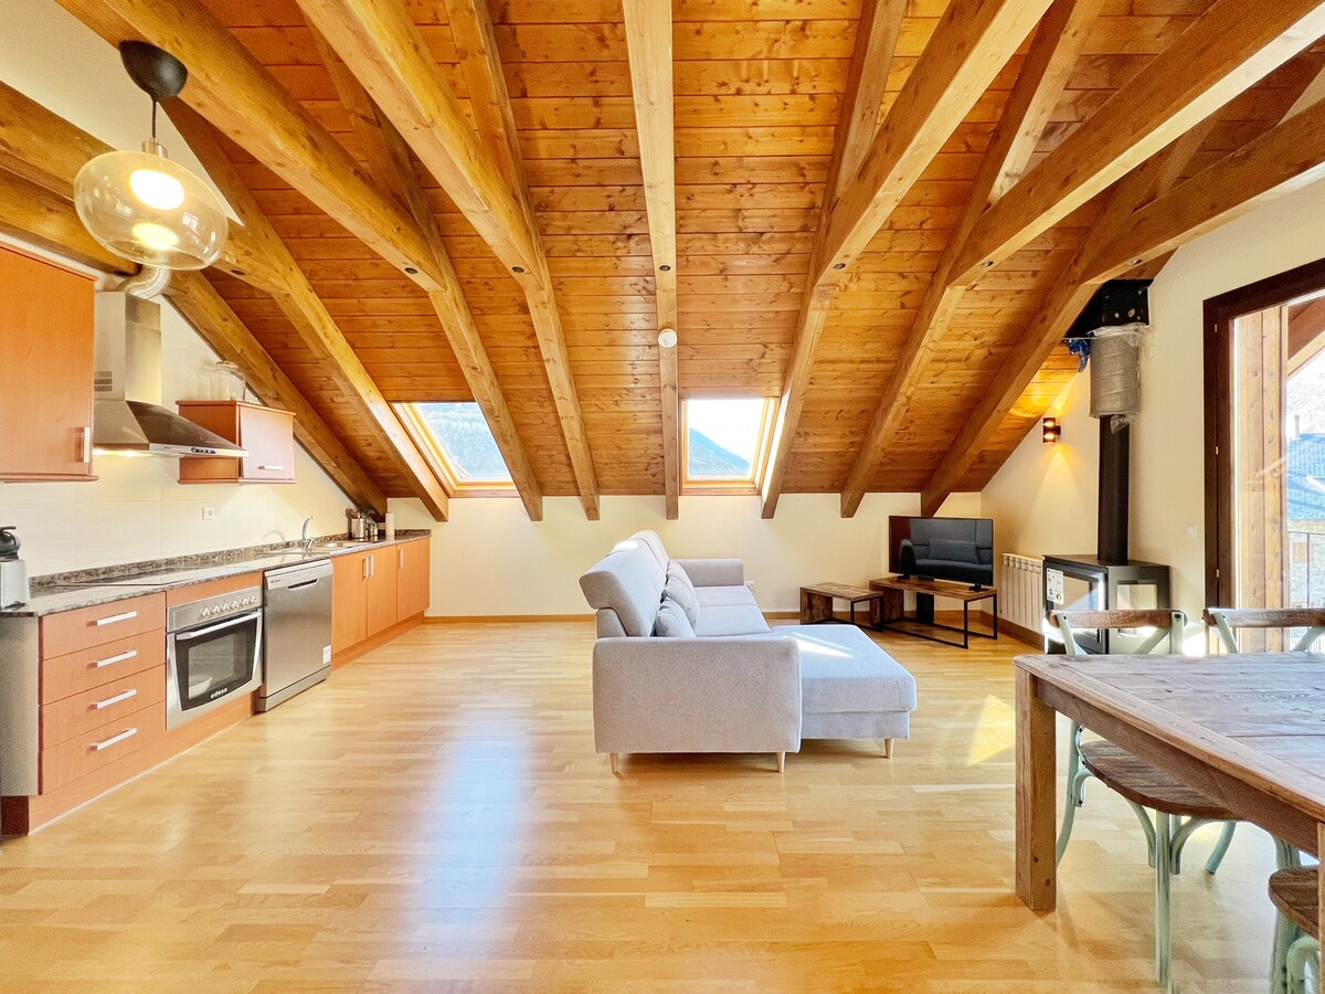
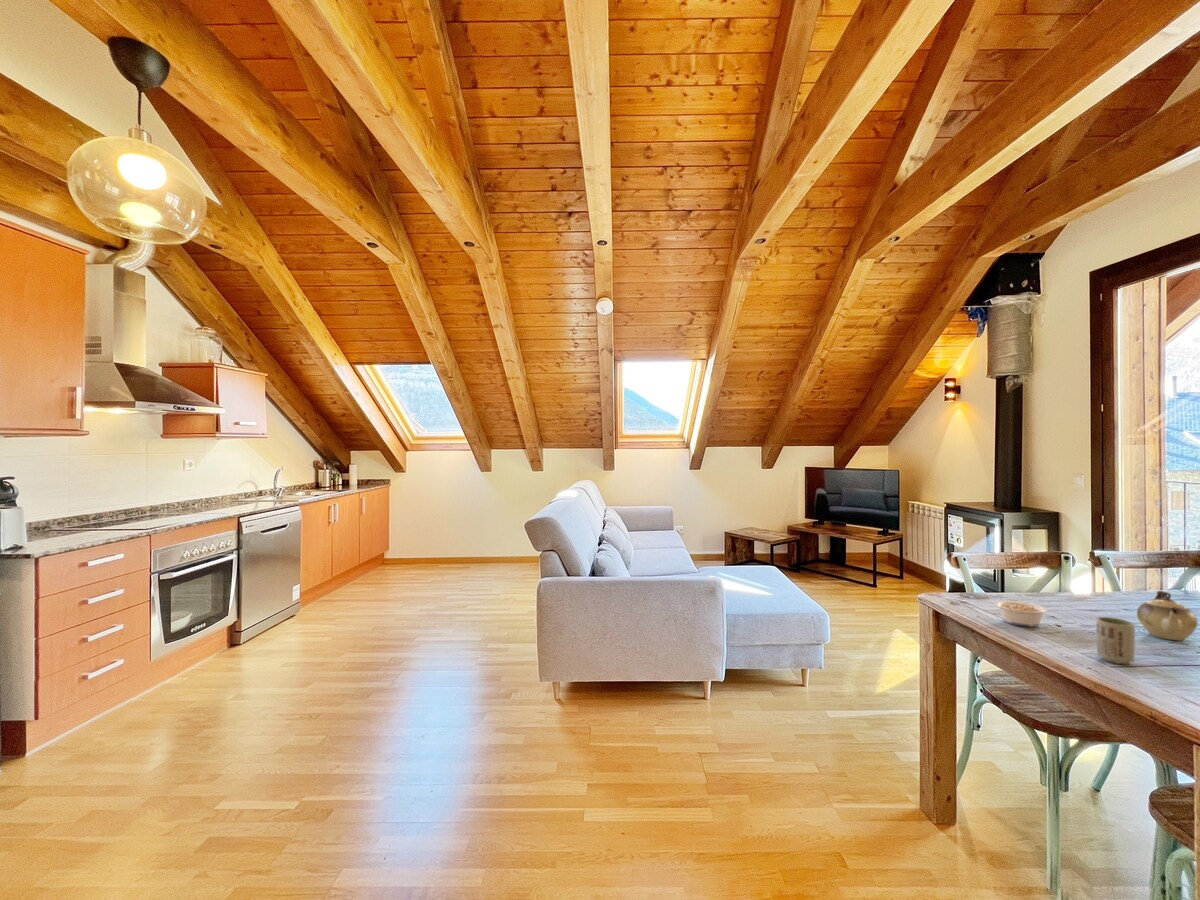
+ cup [1095,616,1136,665]
+ legume [991,600,1048,627]
+ teapot [1136,590,1199,641]
